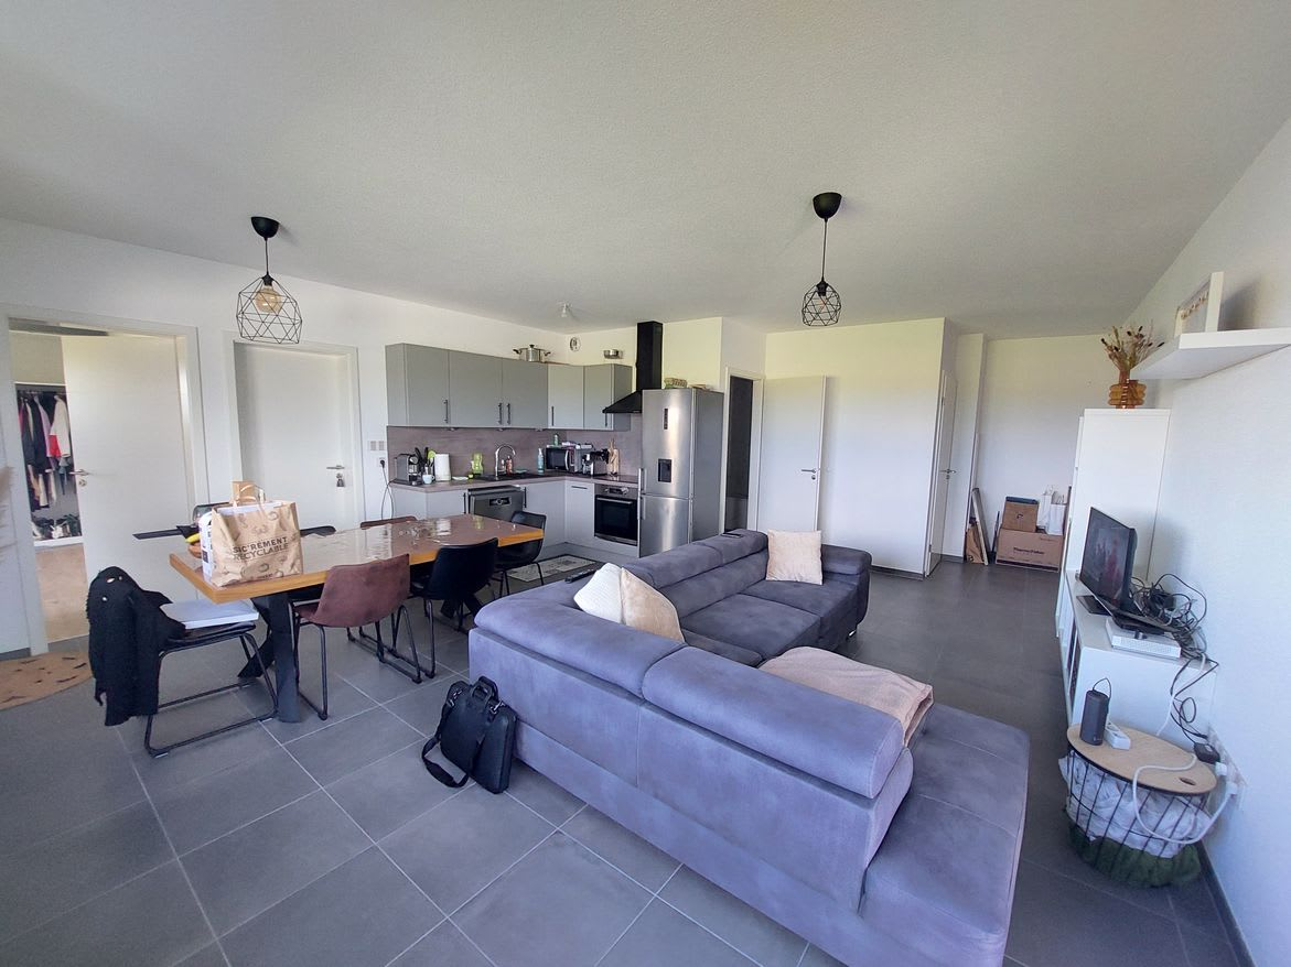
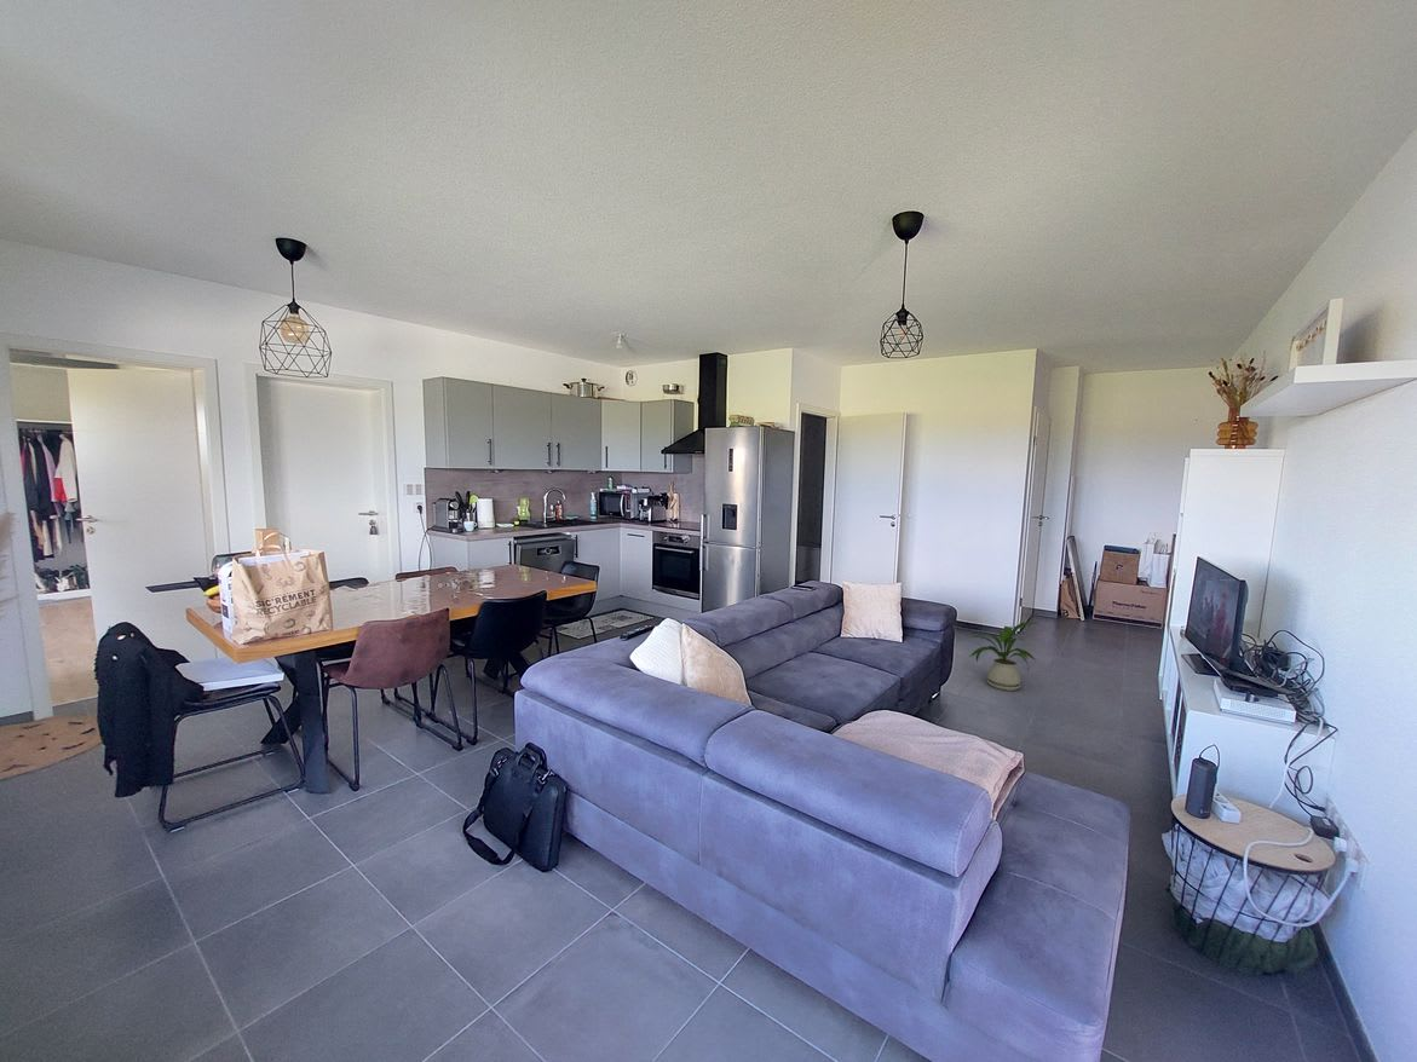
+ house plant [967,621,1038,692]
